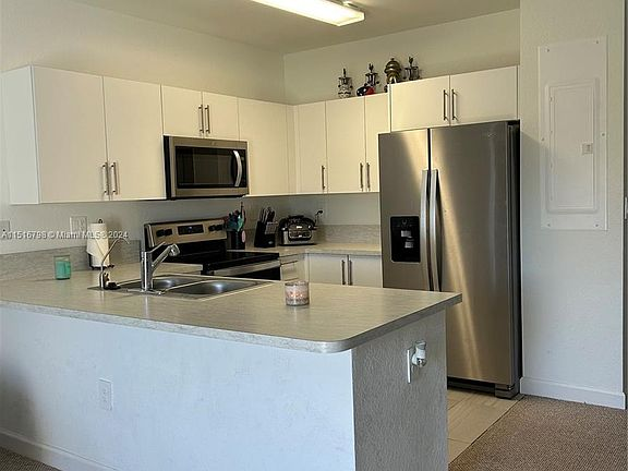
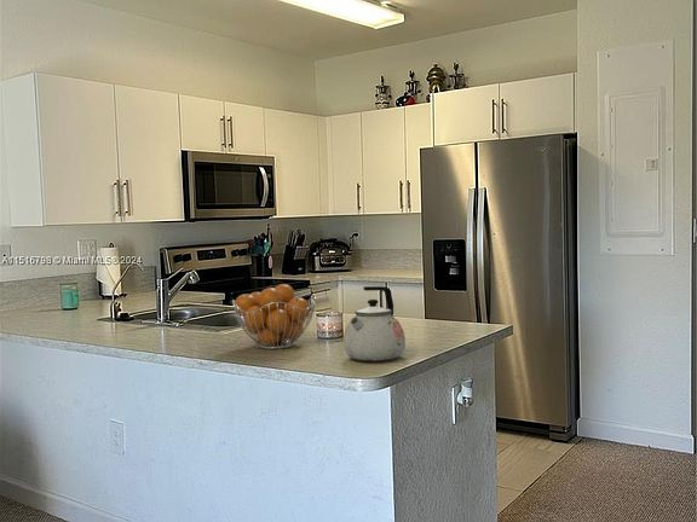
+ fruit basket [231,283,317,350]
+ kettle [342,285,407,362]
